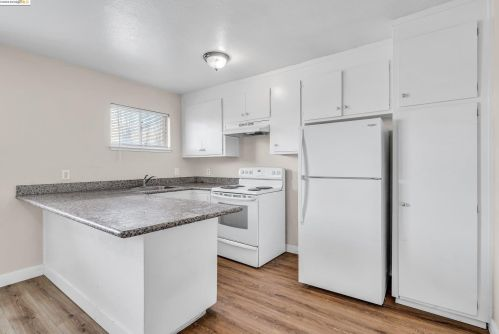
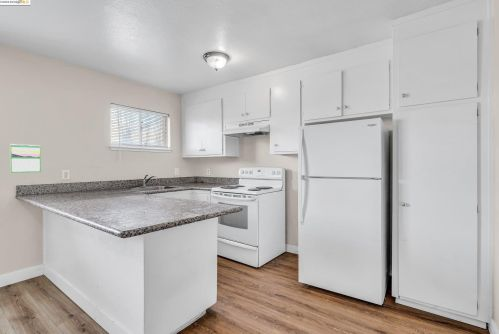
+ calendar [9,143,42,174]
